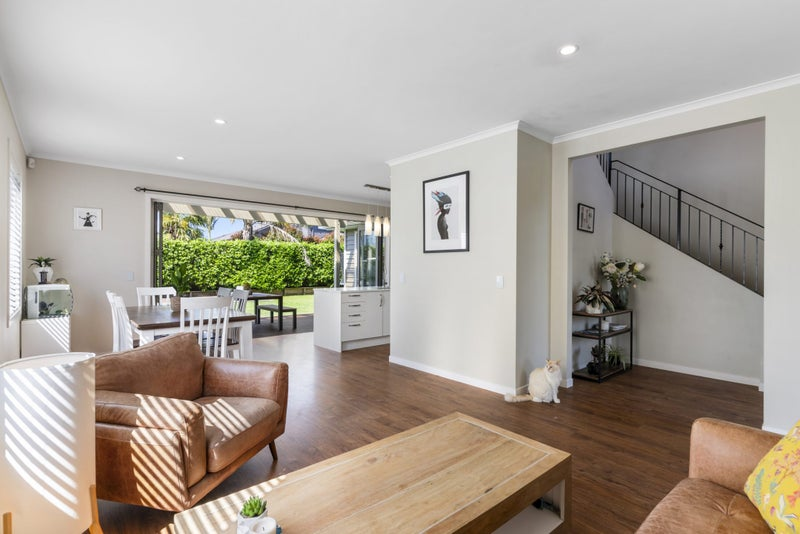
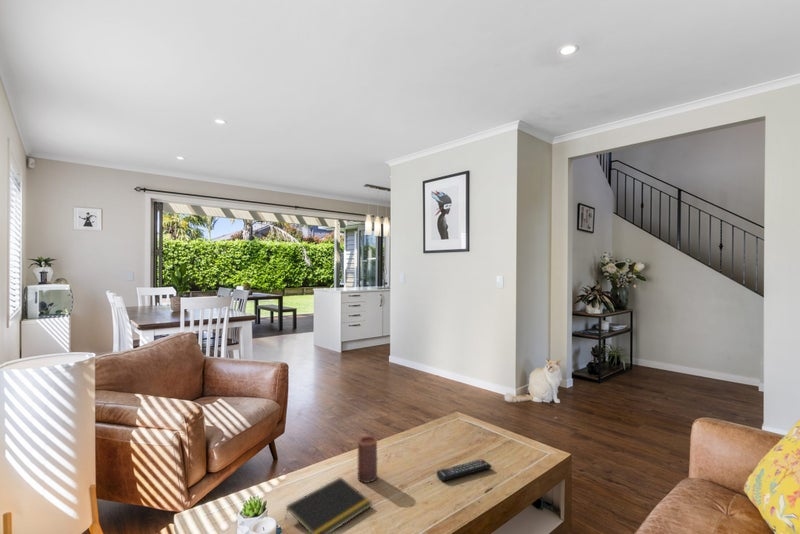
+ candle [357,435,378,484]
+ remote control [436,458,493,482]
+ notepad [284,476,373,534]
